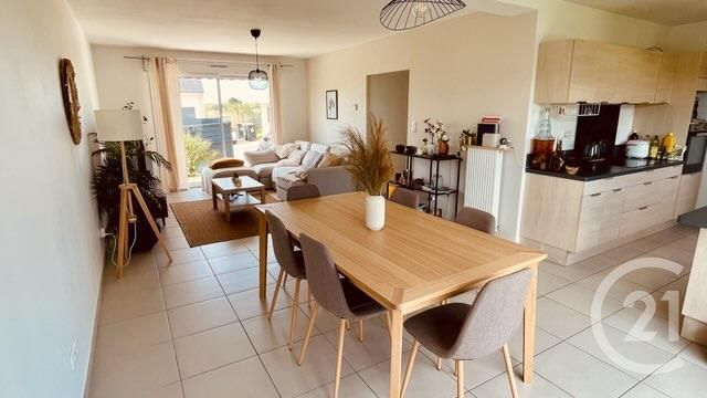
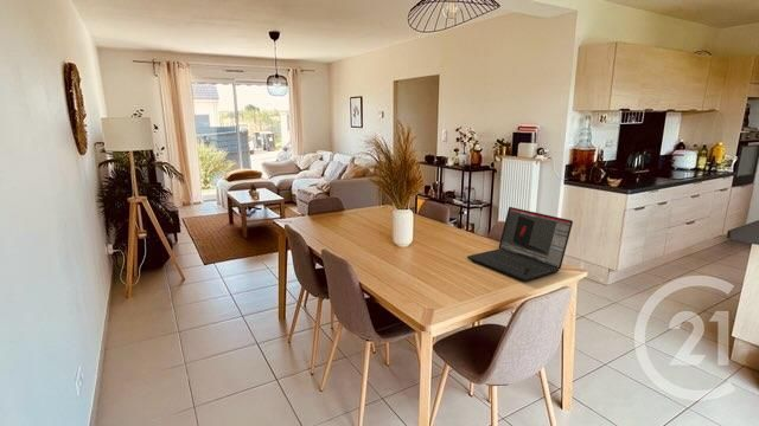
+ laptop [466,206,574,283]
